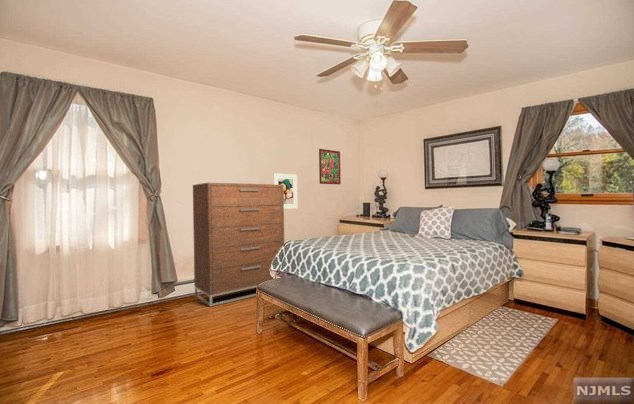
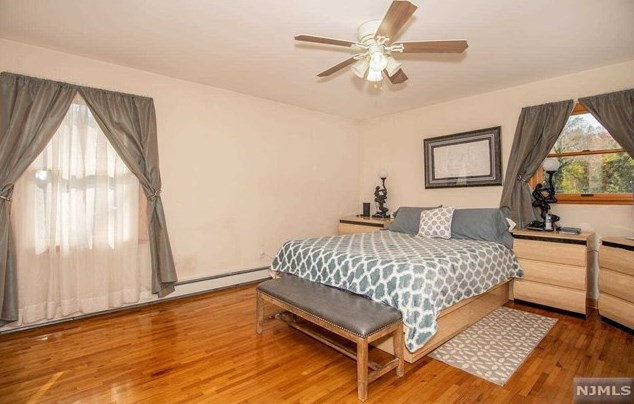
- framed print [318,148,342,185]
- dresser [192,182,285,308]
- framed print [272,172,299,210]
